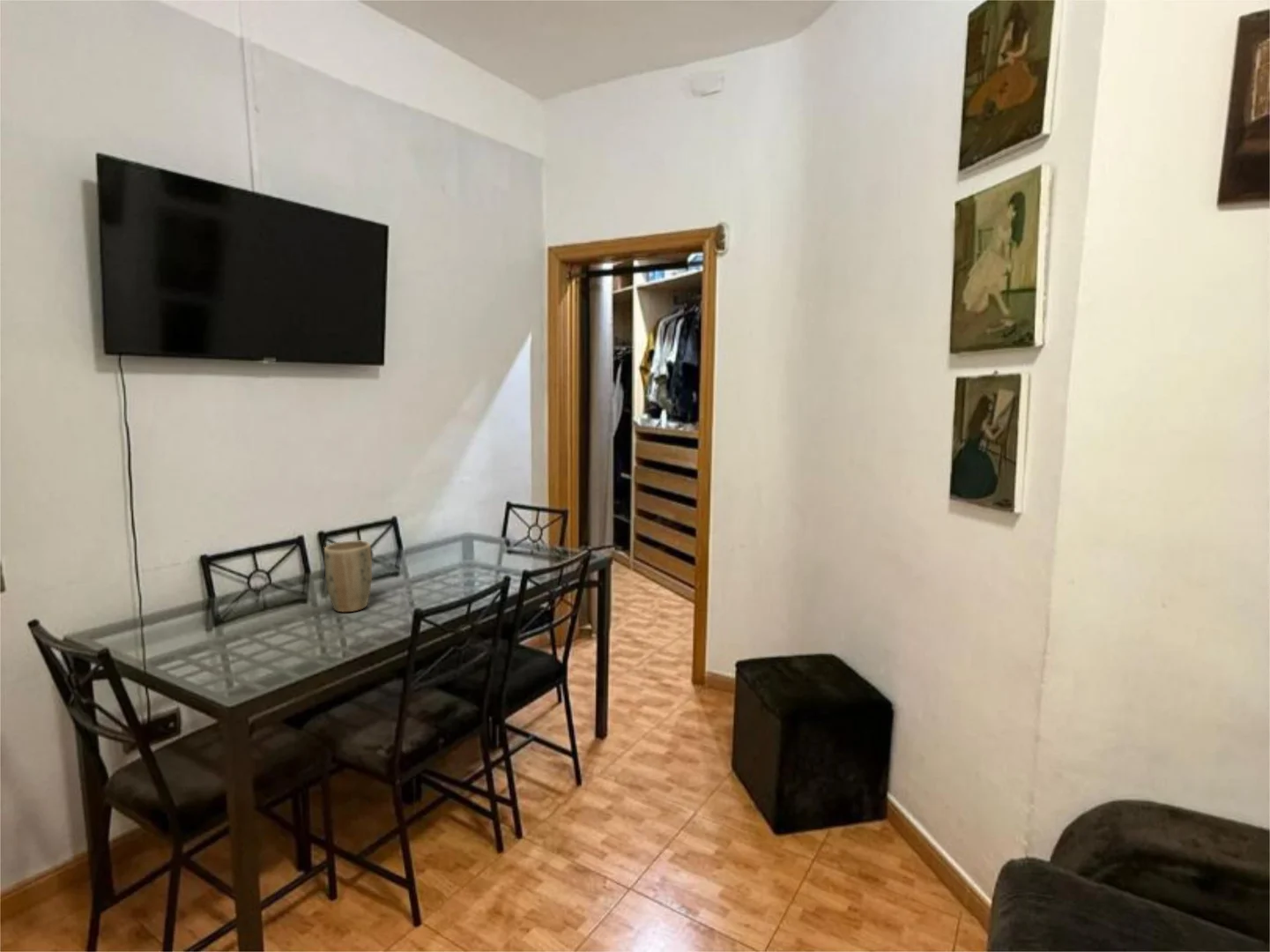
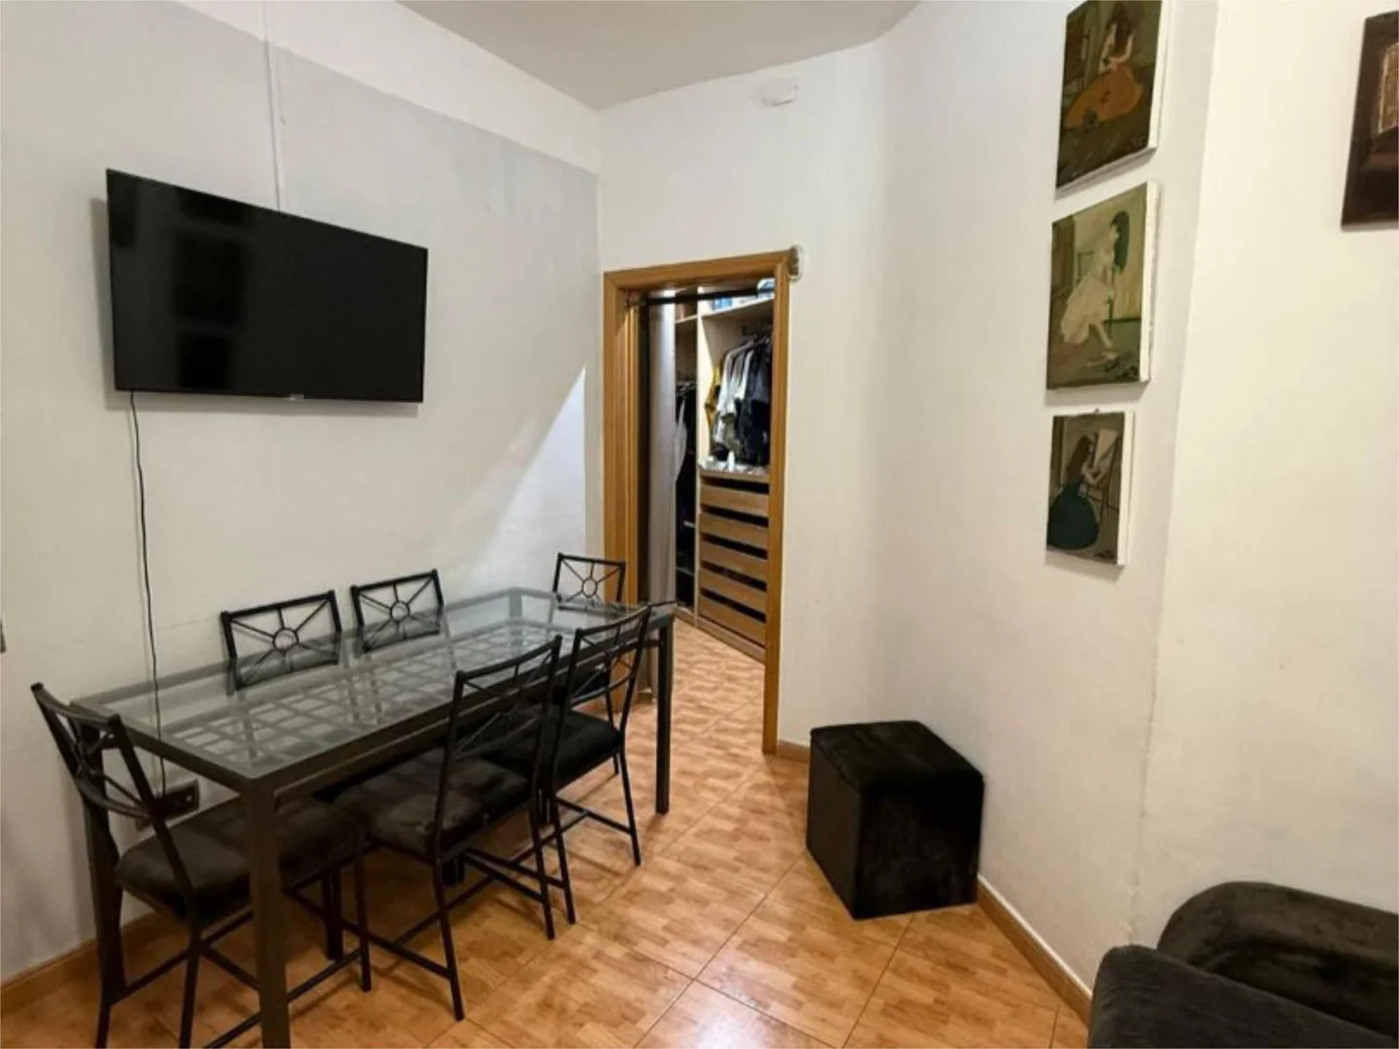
- plant pot [323,539,373,613]
